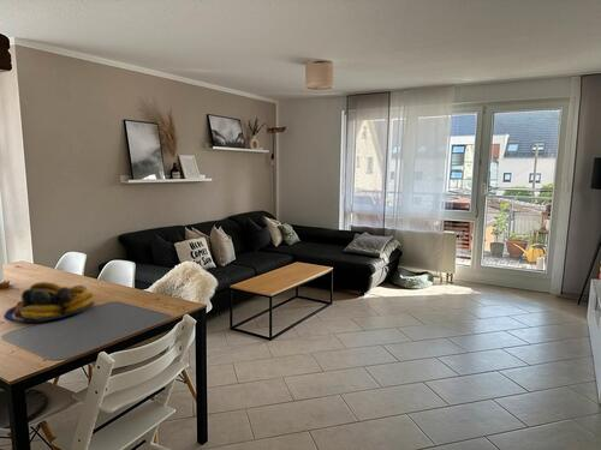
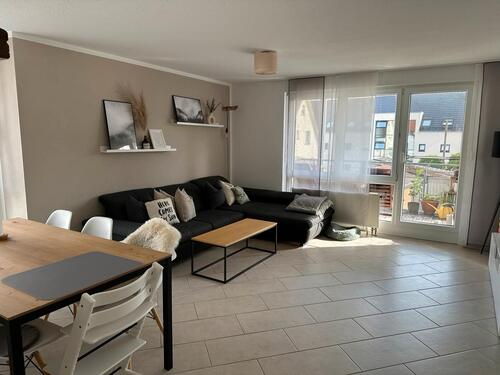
- fruit bowl [2,281,95,324]
